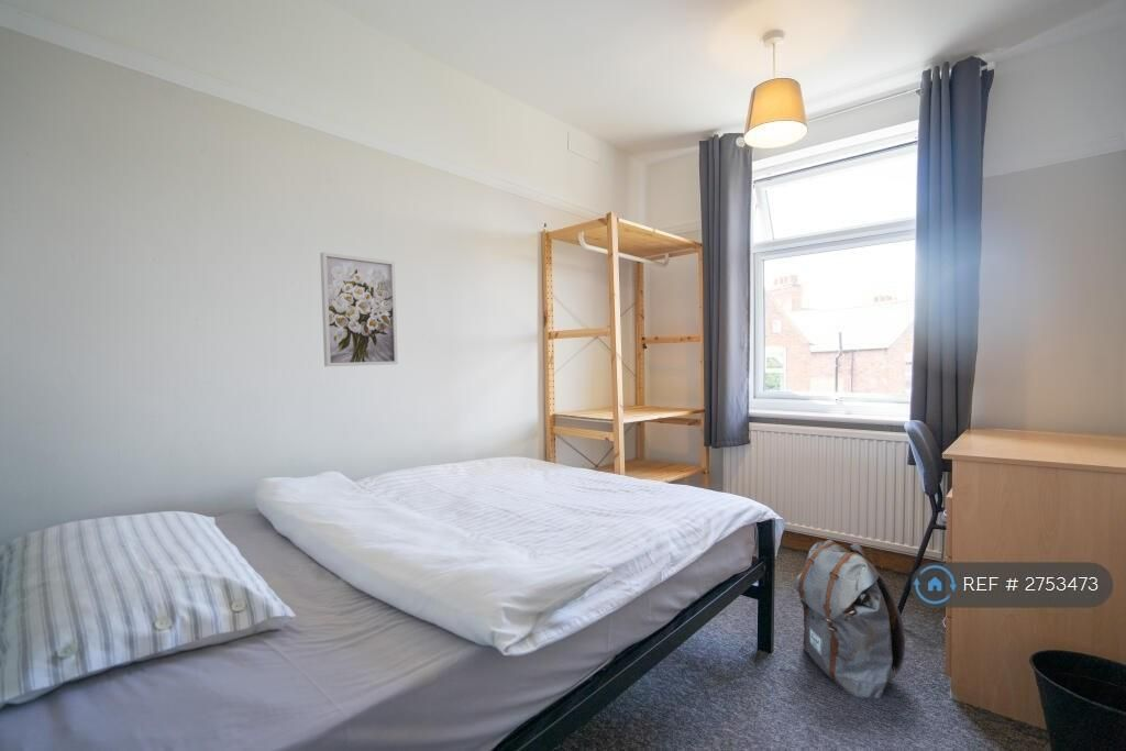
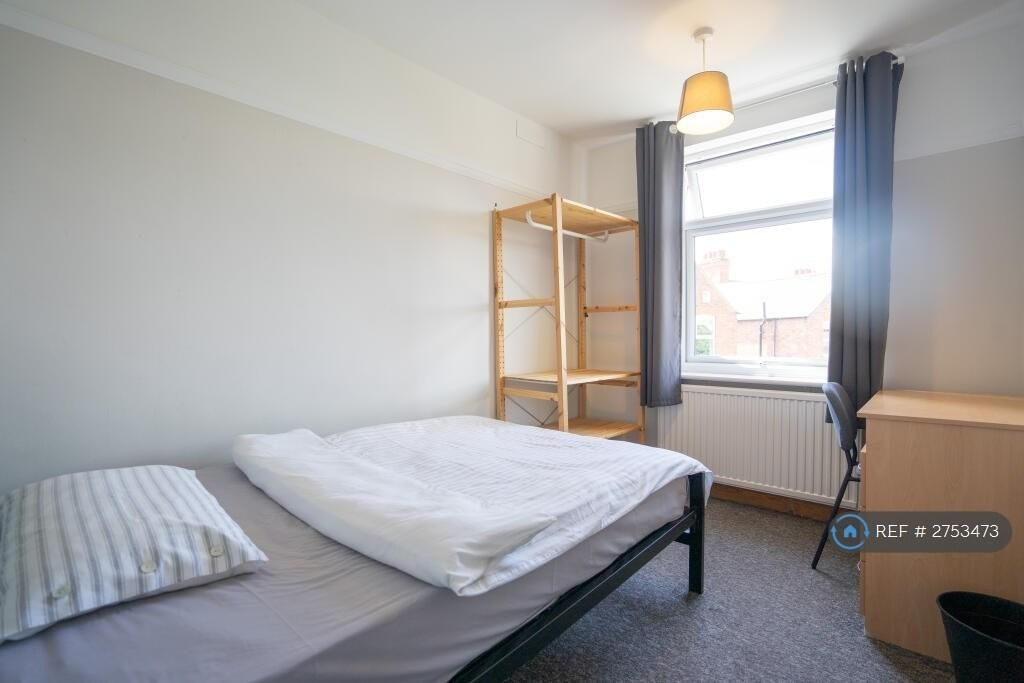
- wall art [319,251,399,367]
- backpack [793,539,906,699]
